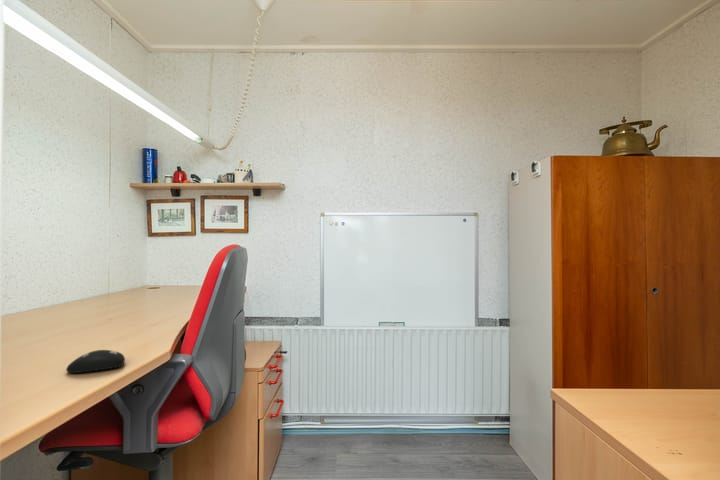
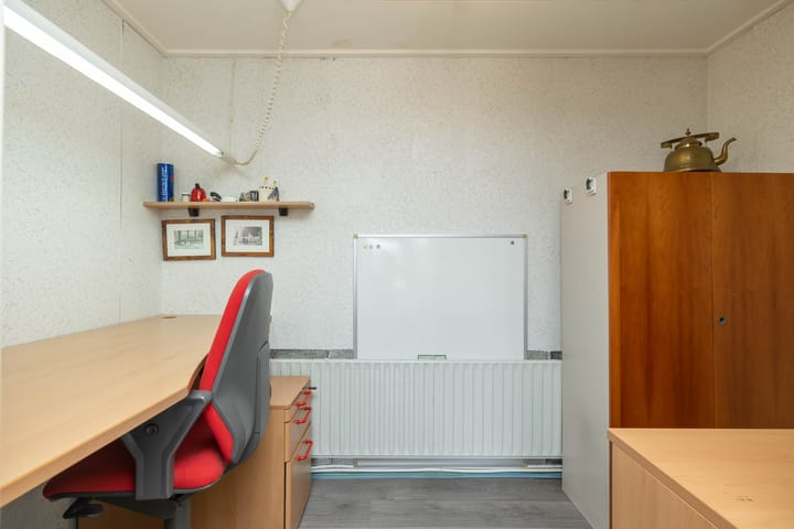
- computer mouse [65,349,126,374]
